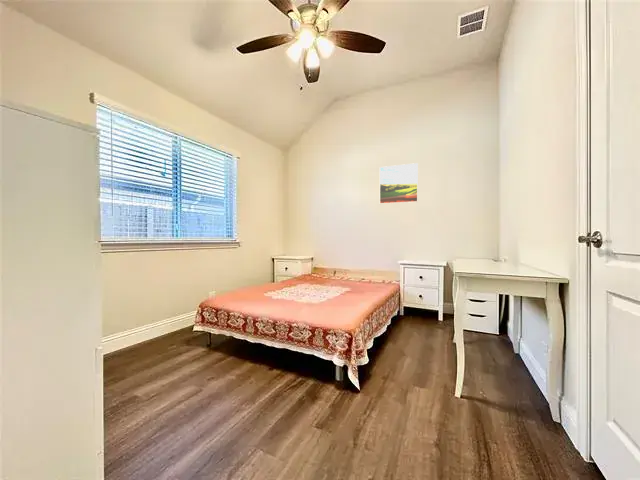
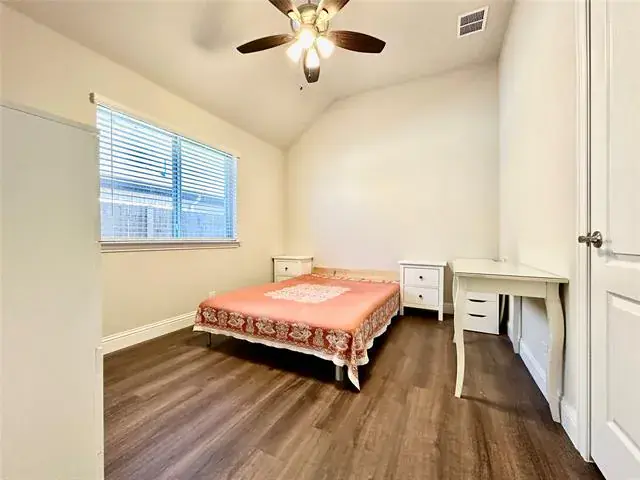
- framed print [379,162,419,205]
